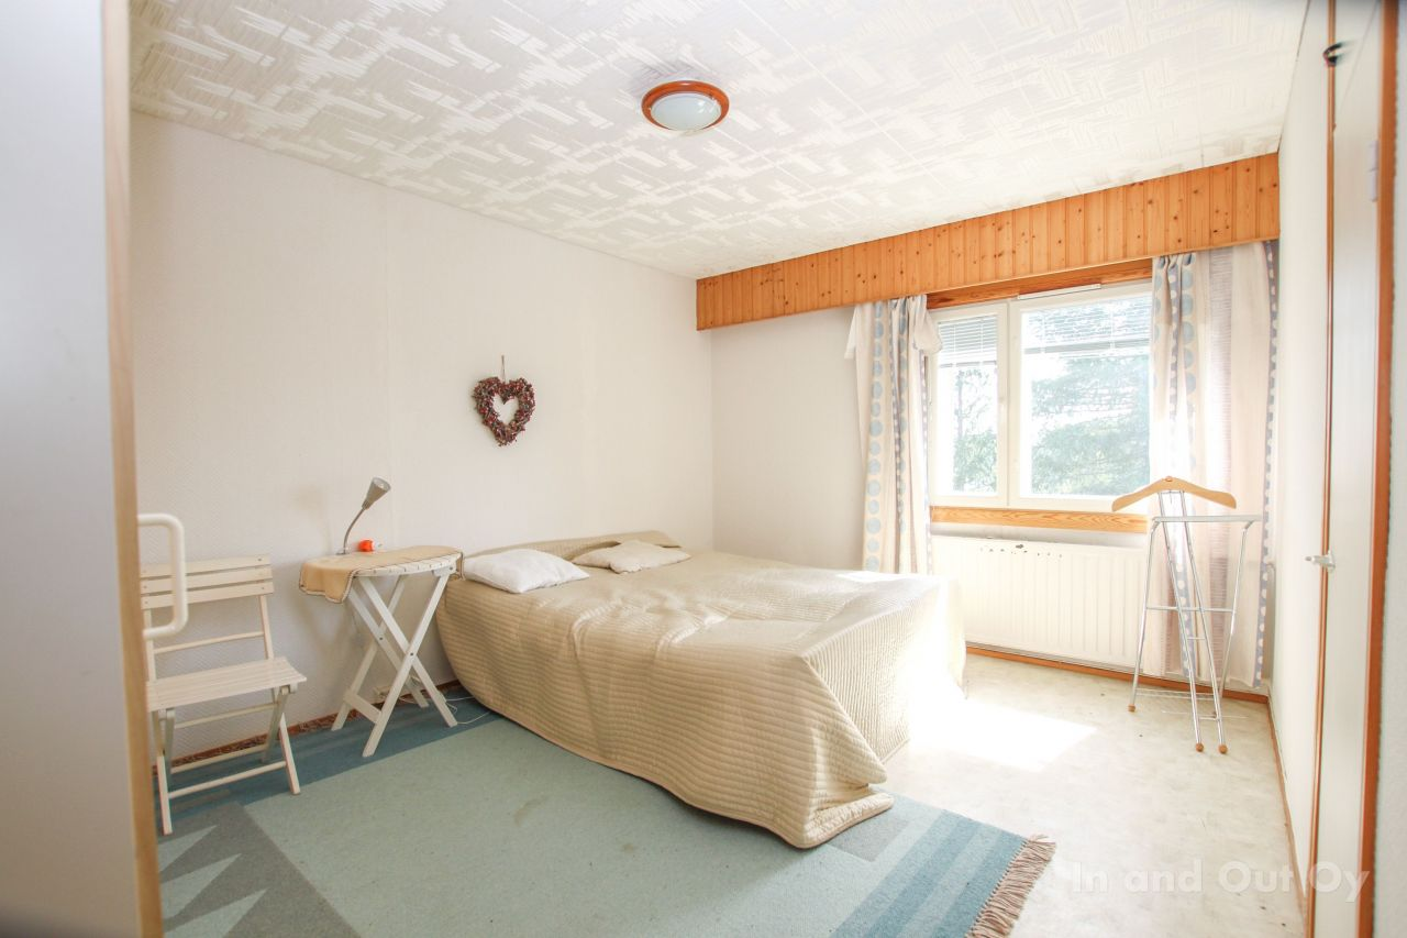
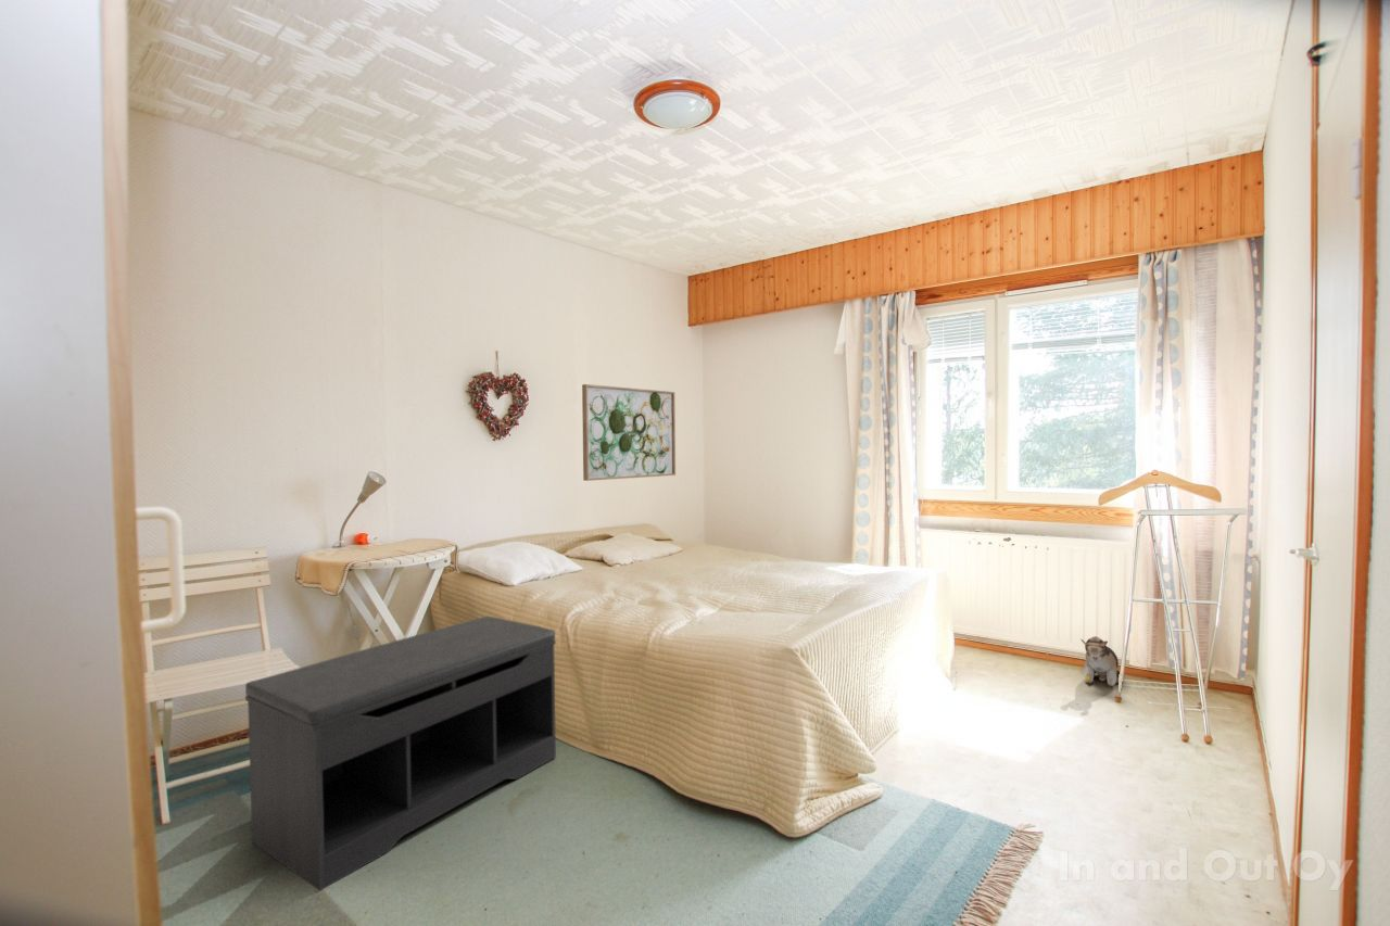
+ bench [244,616,557,892]
+ plush toy [1079,635,1121,687]
+ wall art [581,383,677,482]
